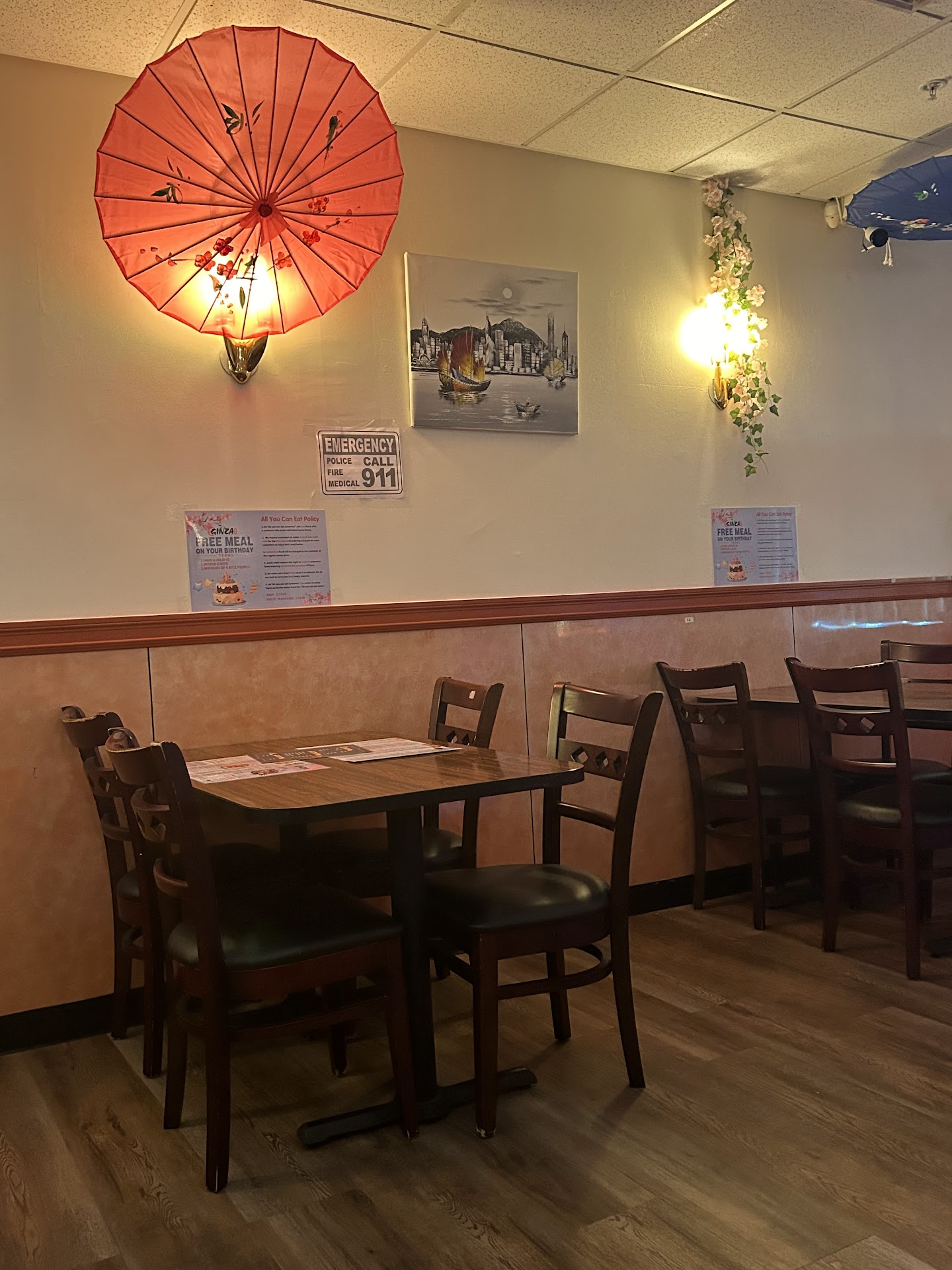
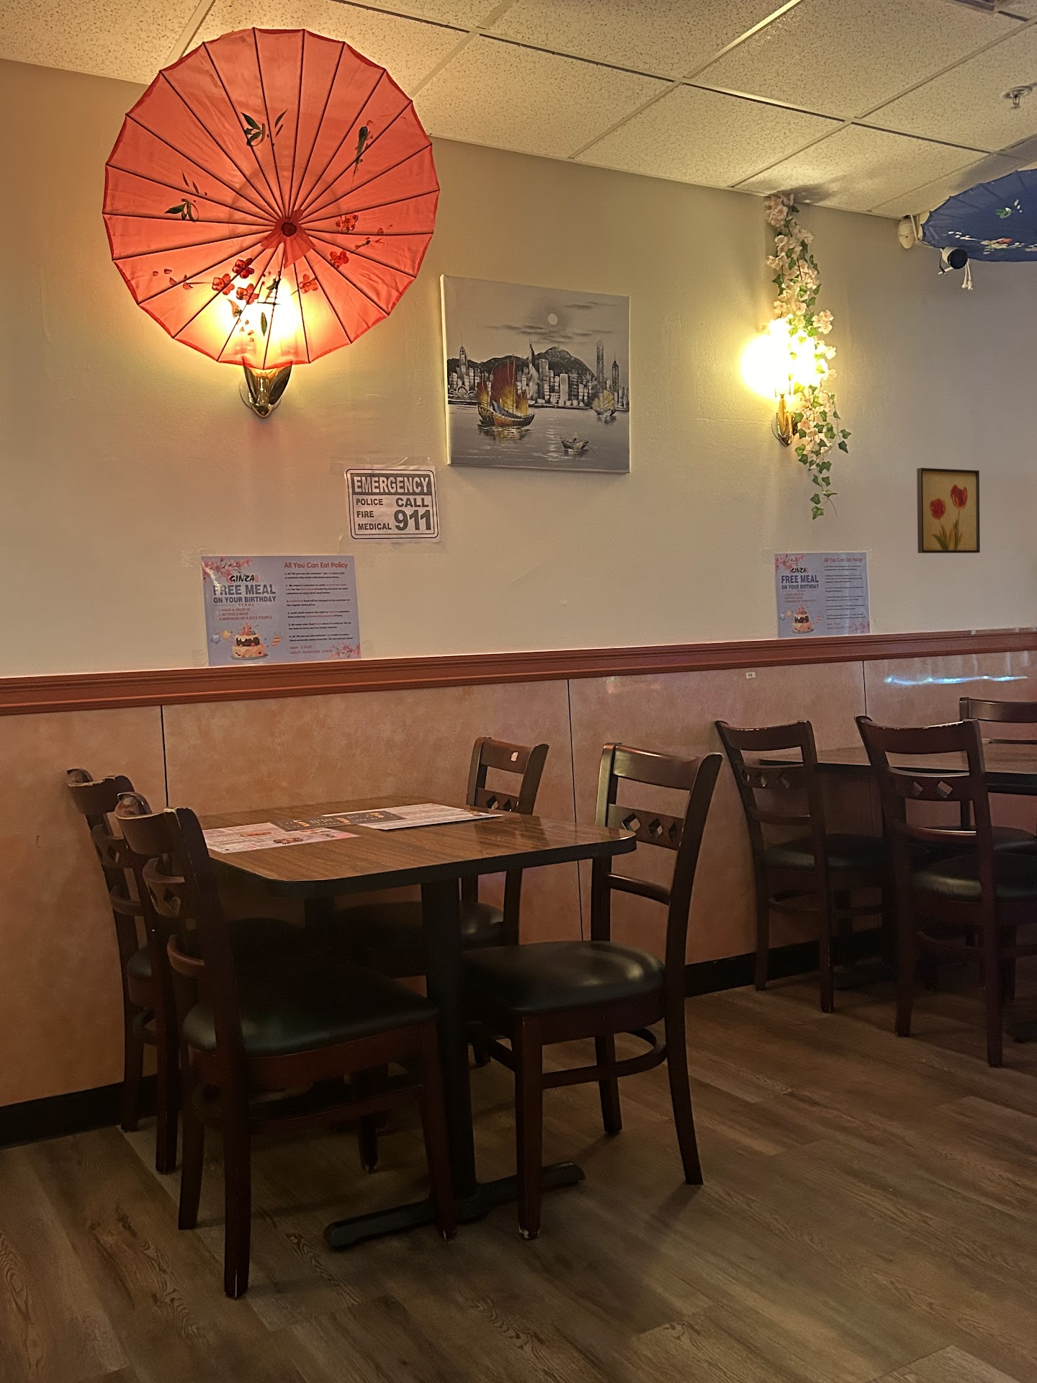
+ wall art [916,467,980,554]
